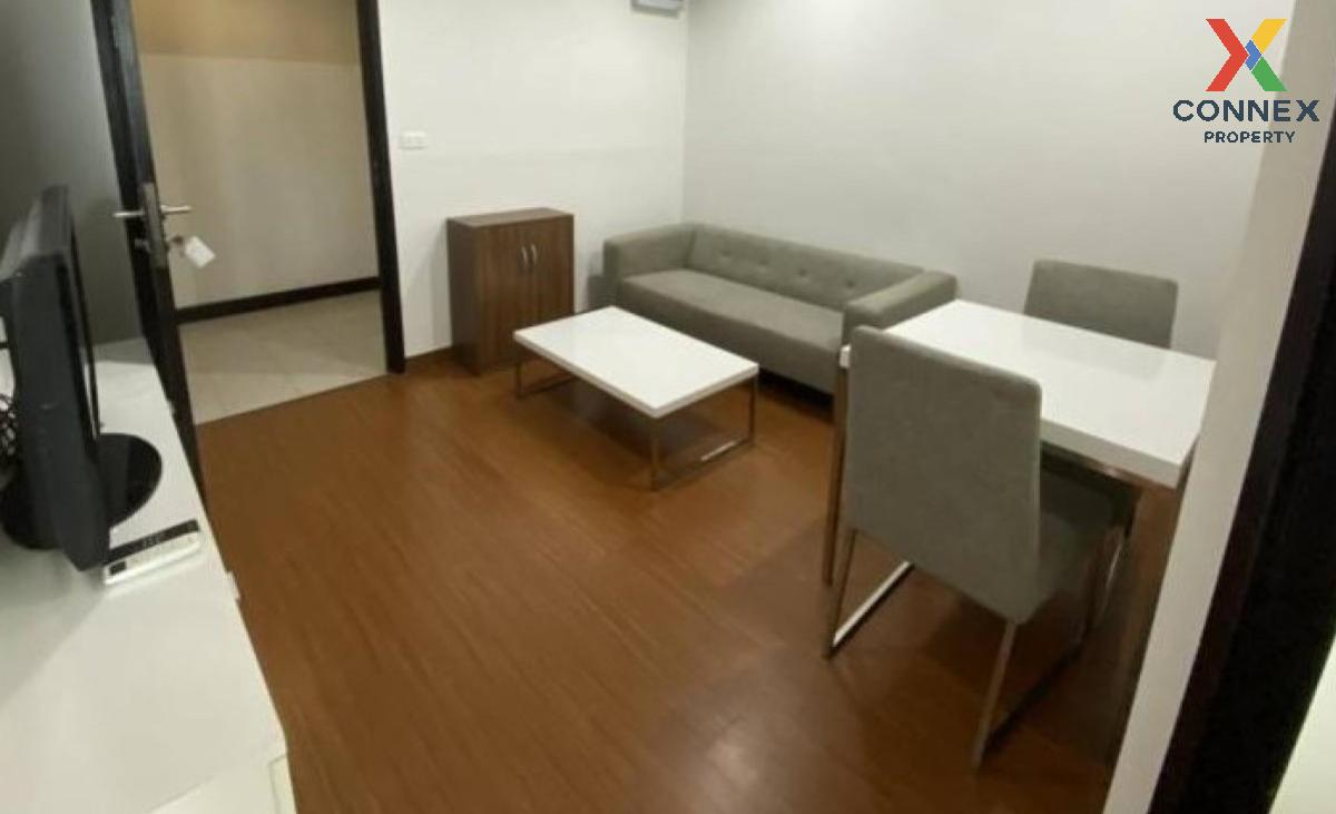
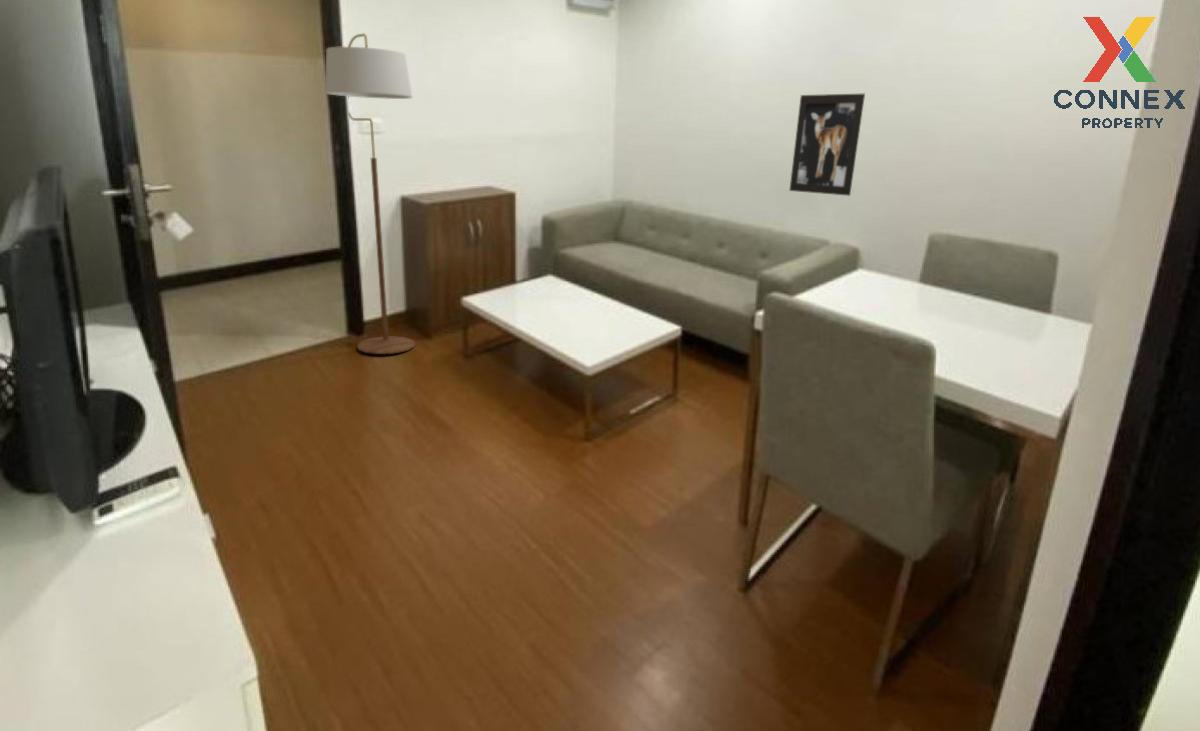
+ wall art [788,93,866,197]
+ floor lamp [324,33,416,355]
